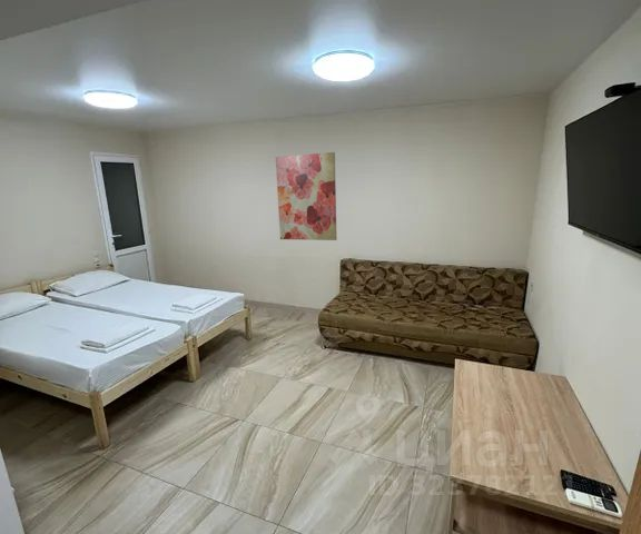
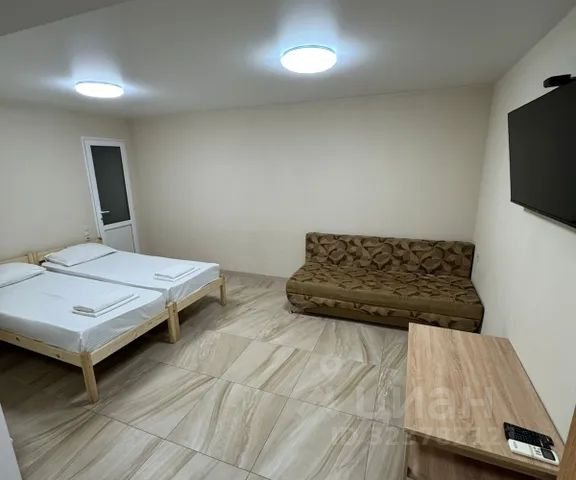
- wall art [275,151,338,241]
